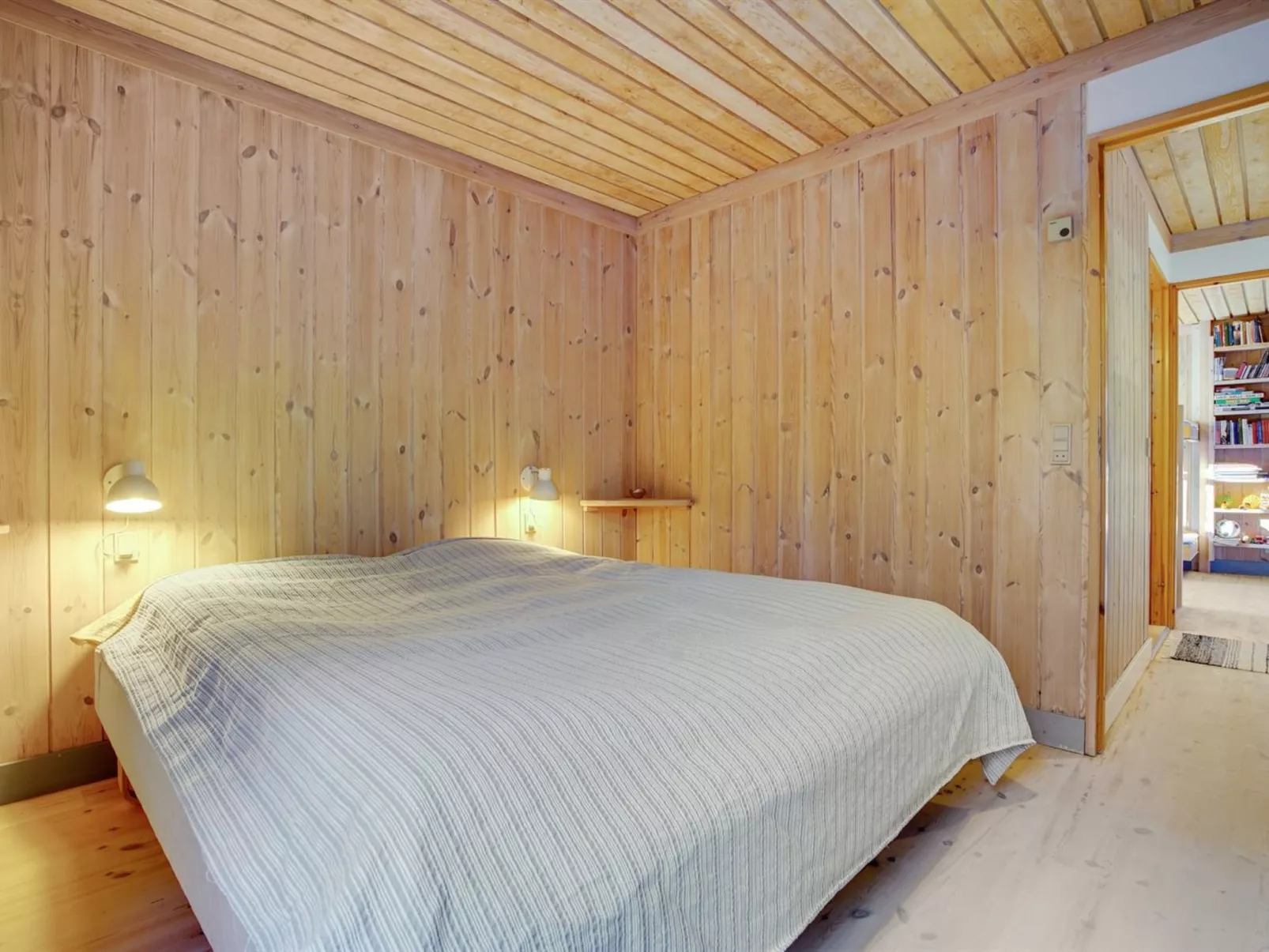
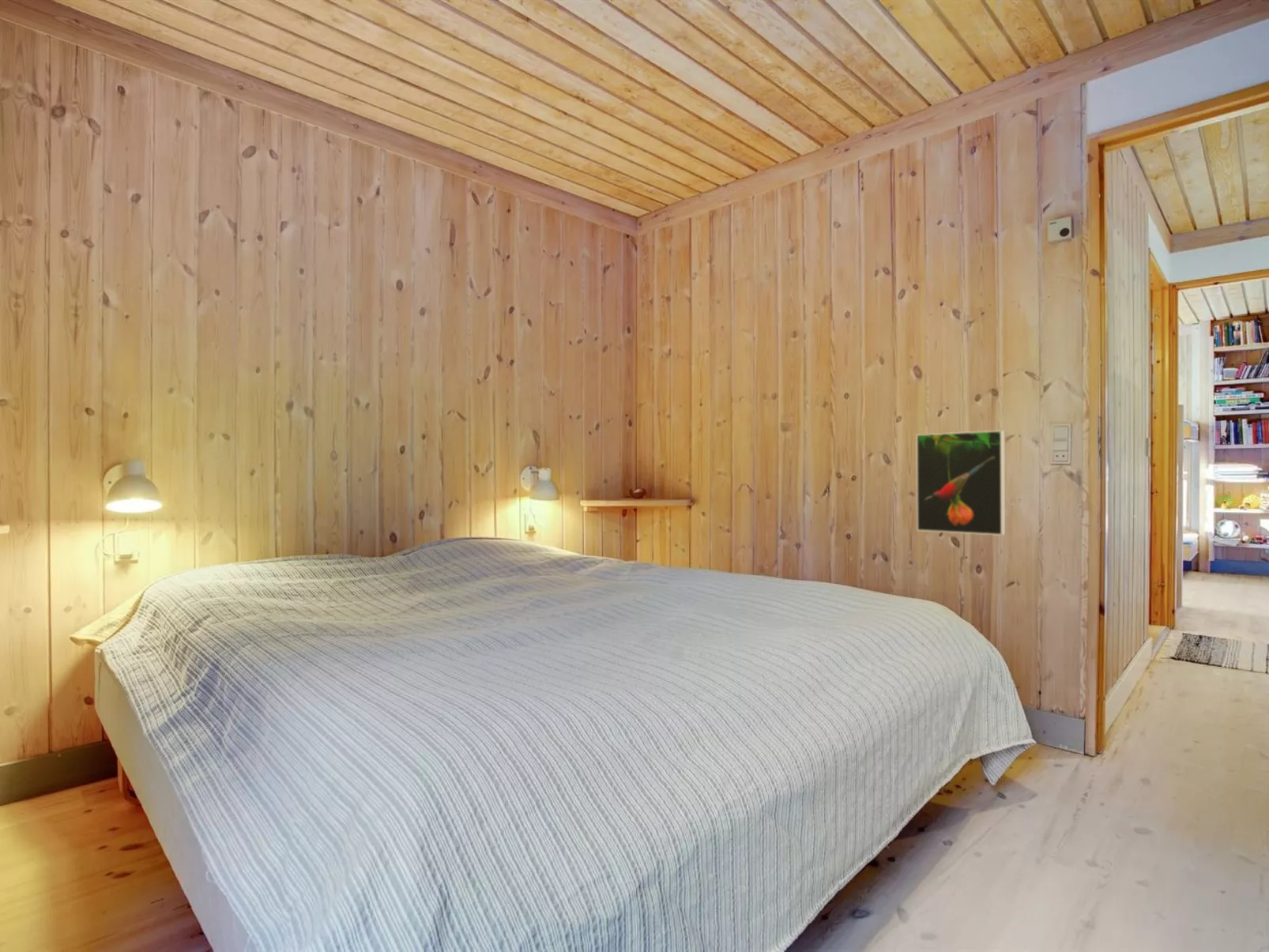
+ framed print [916,430,1006,536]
